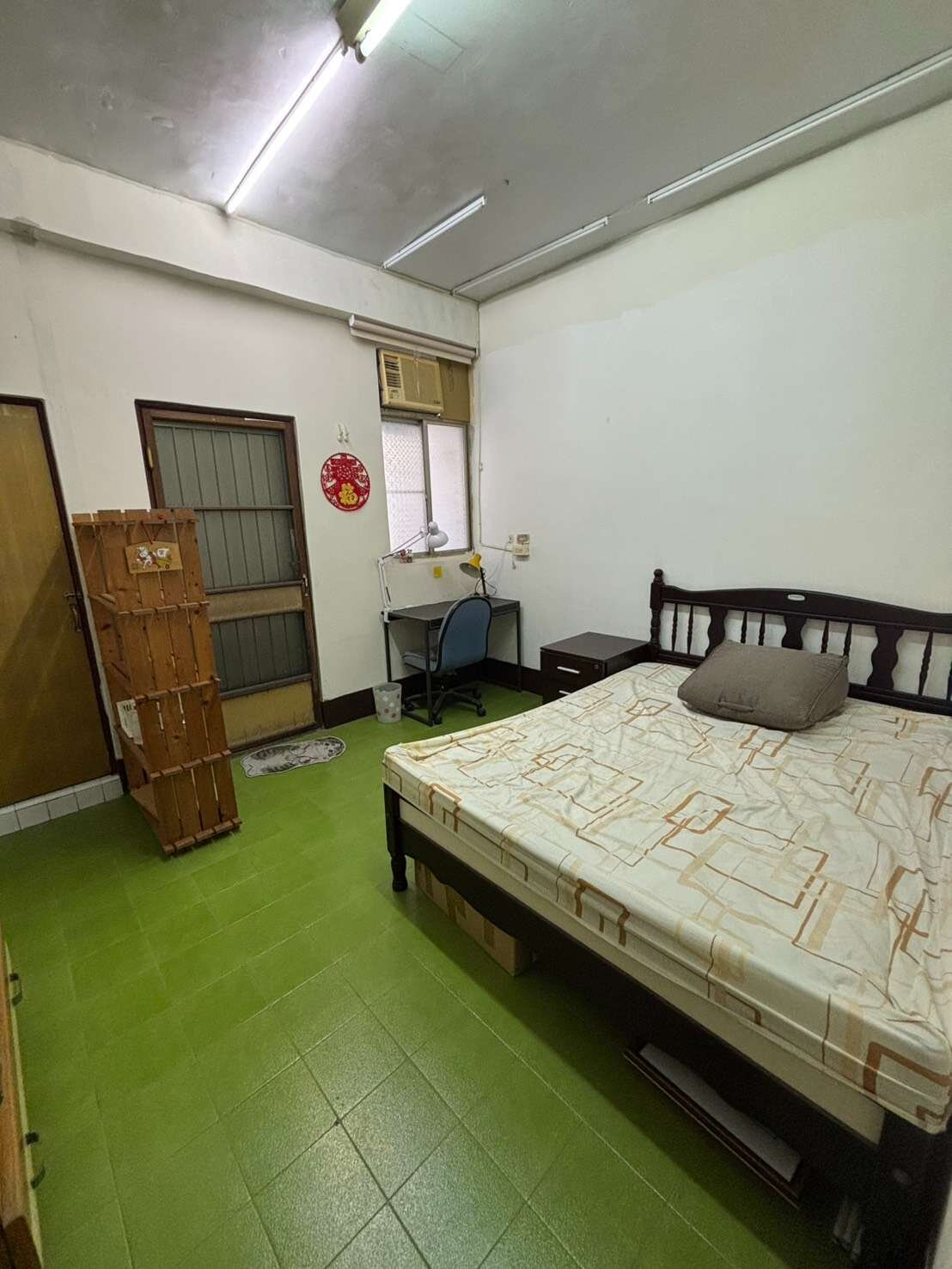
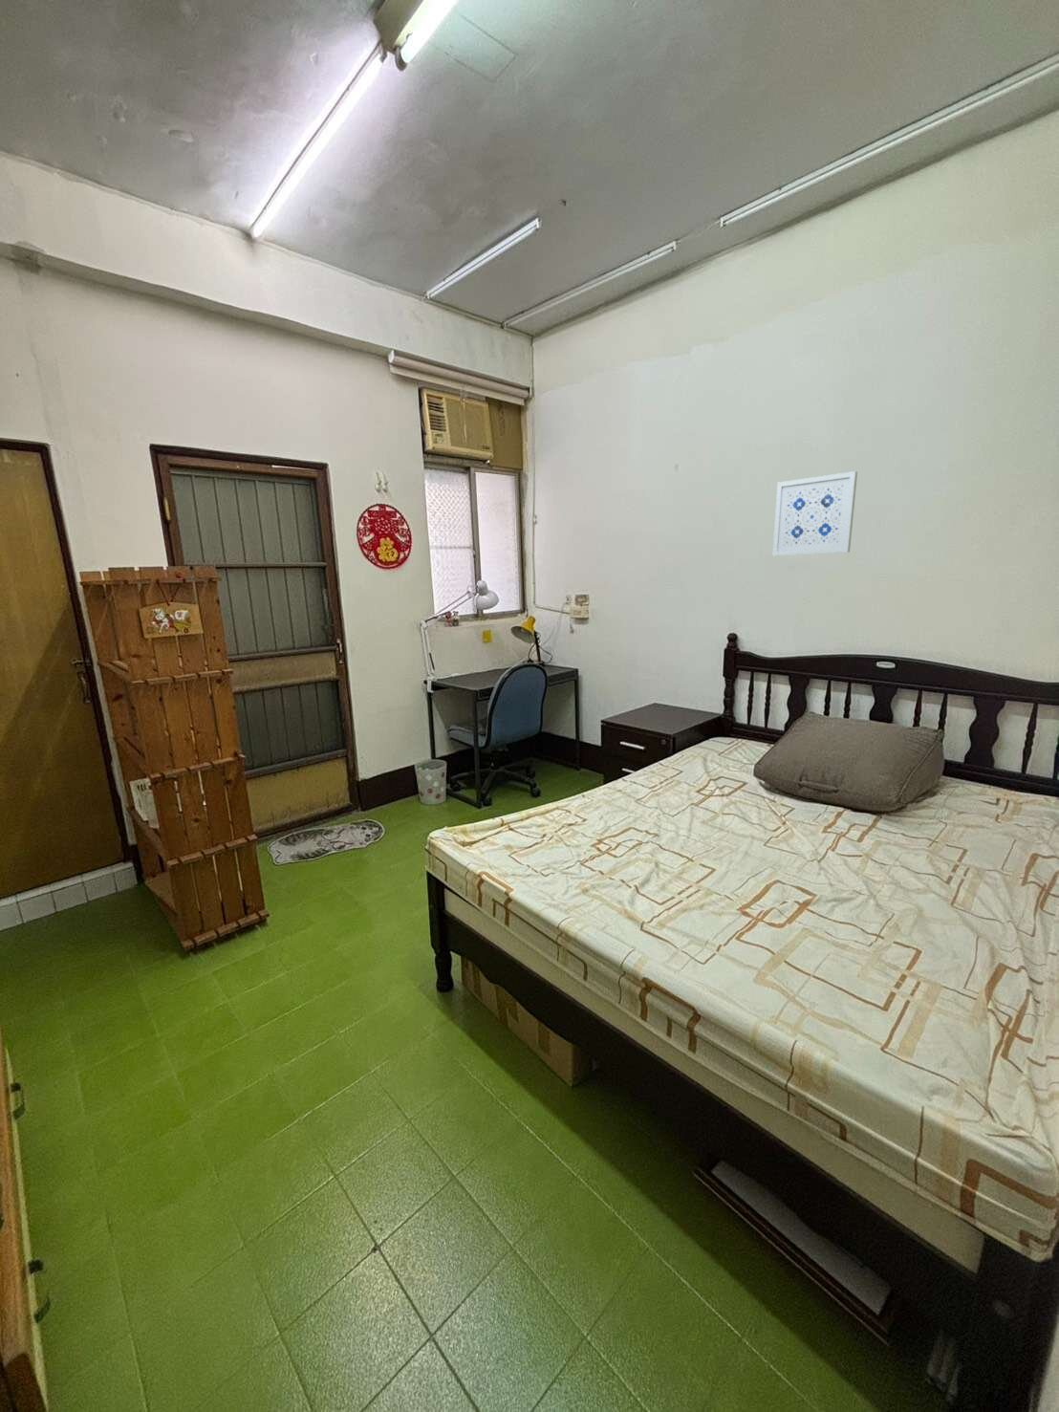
+ wall art [771,471,859,556]
